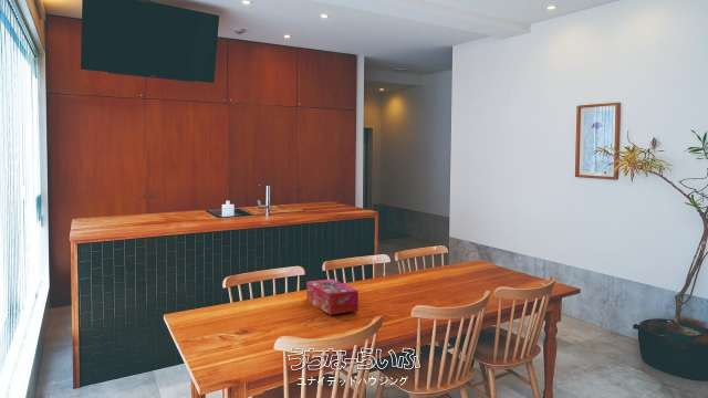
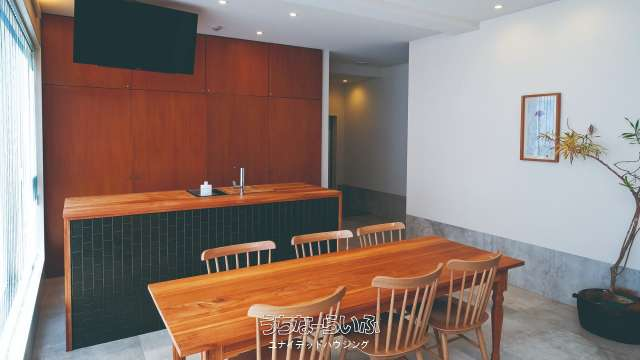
- tissue box [305,277,360,316]
